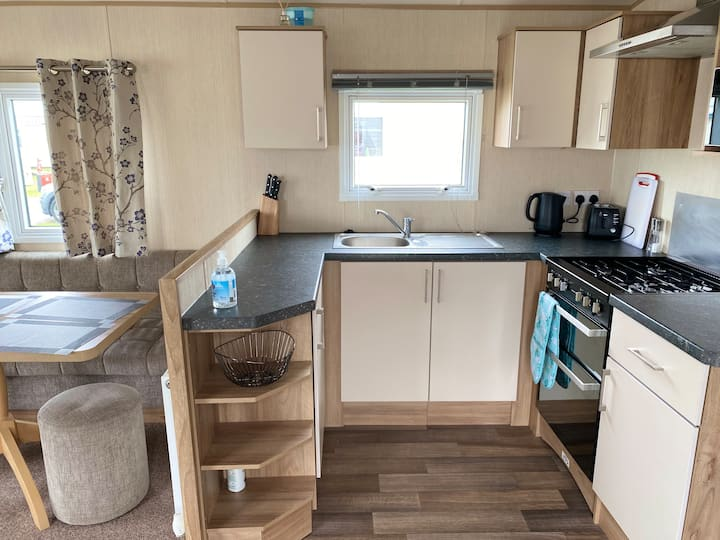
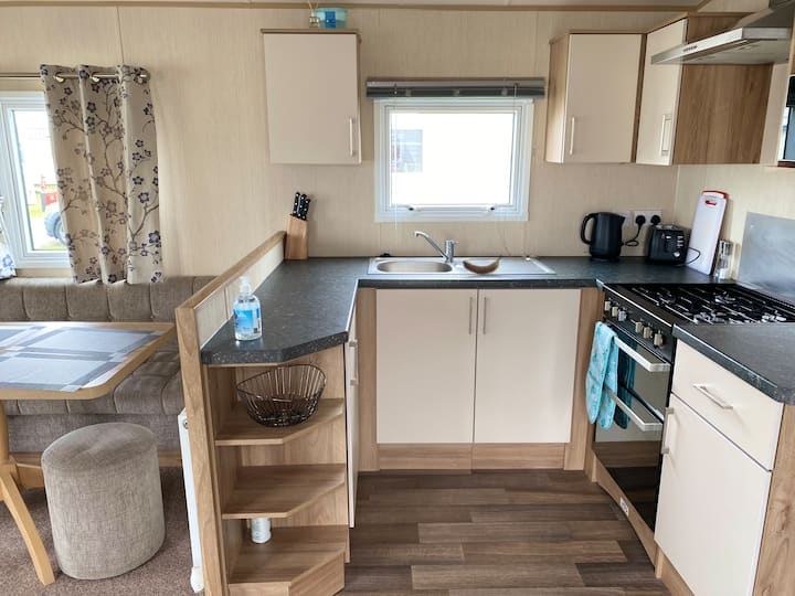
+ banana [462,254,502,276]
